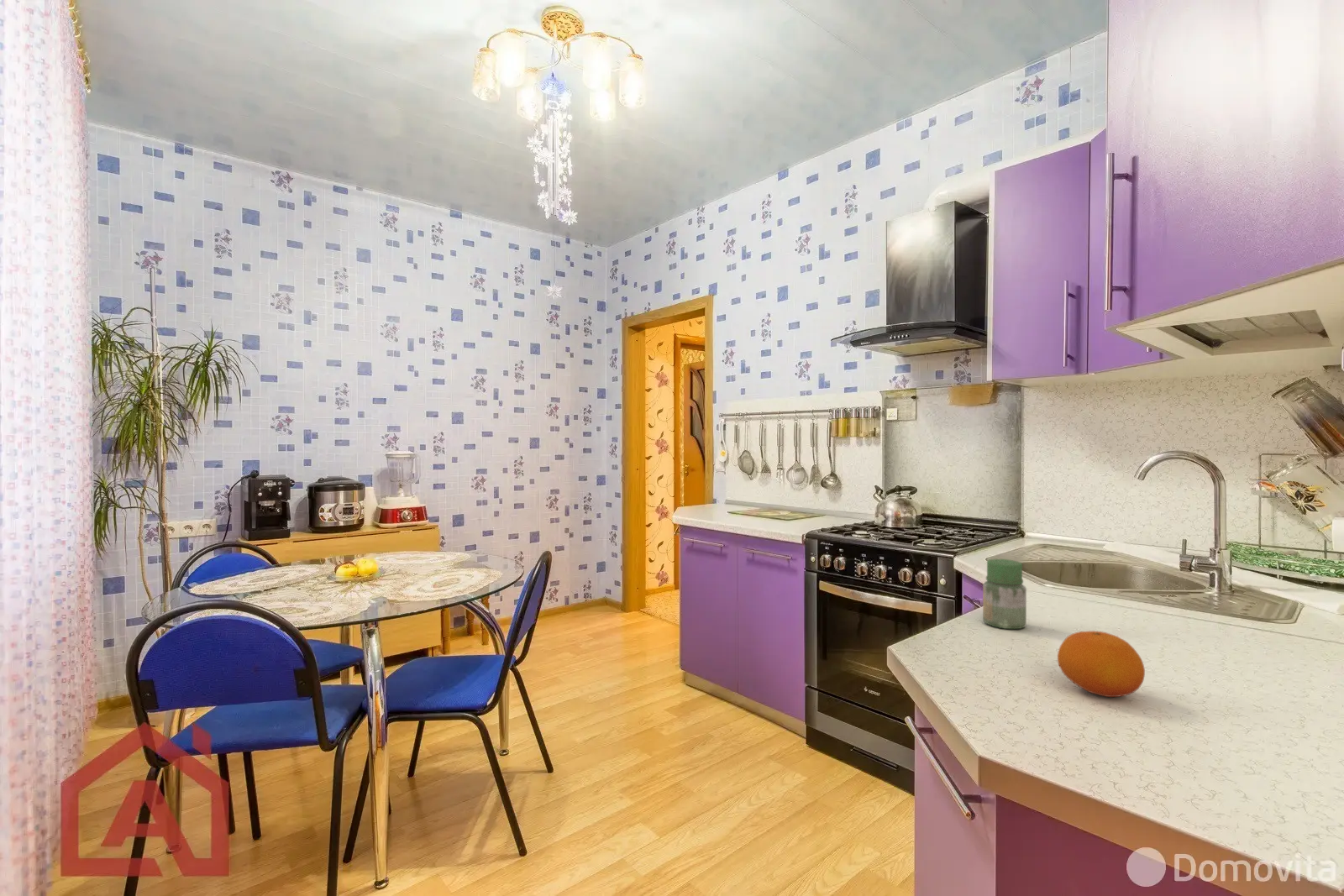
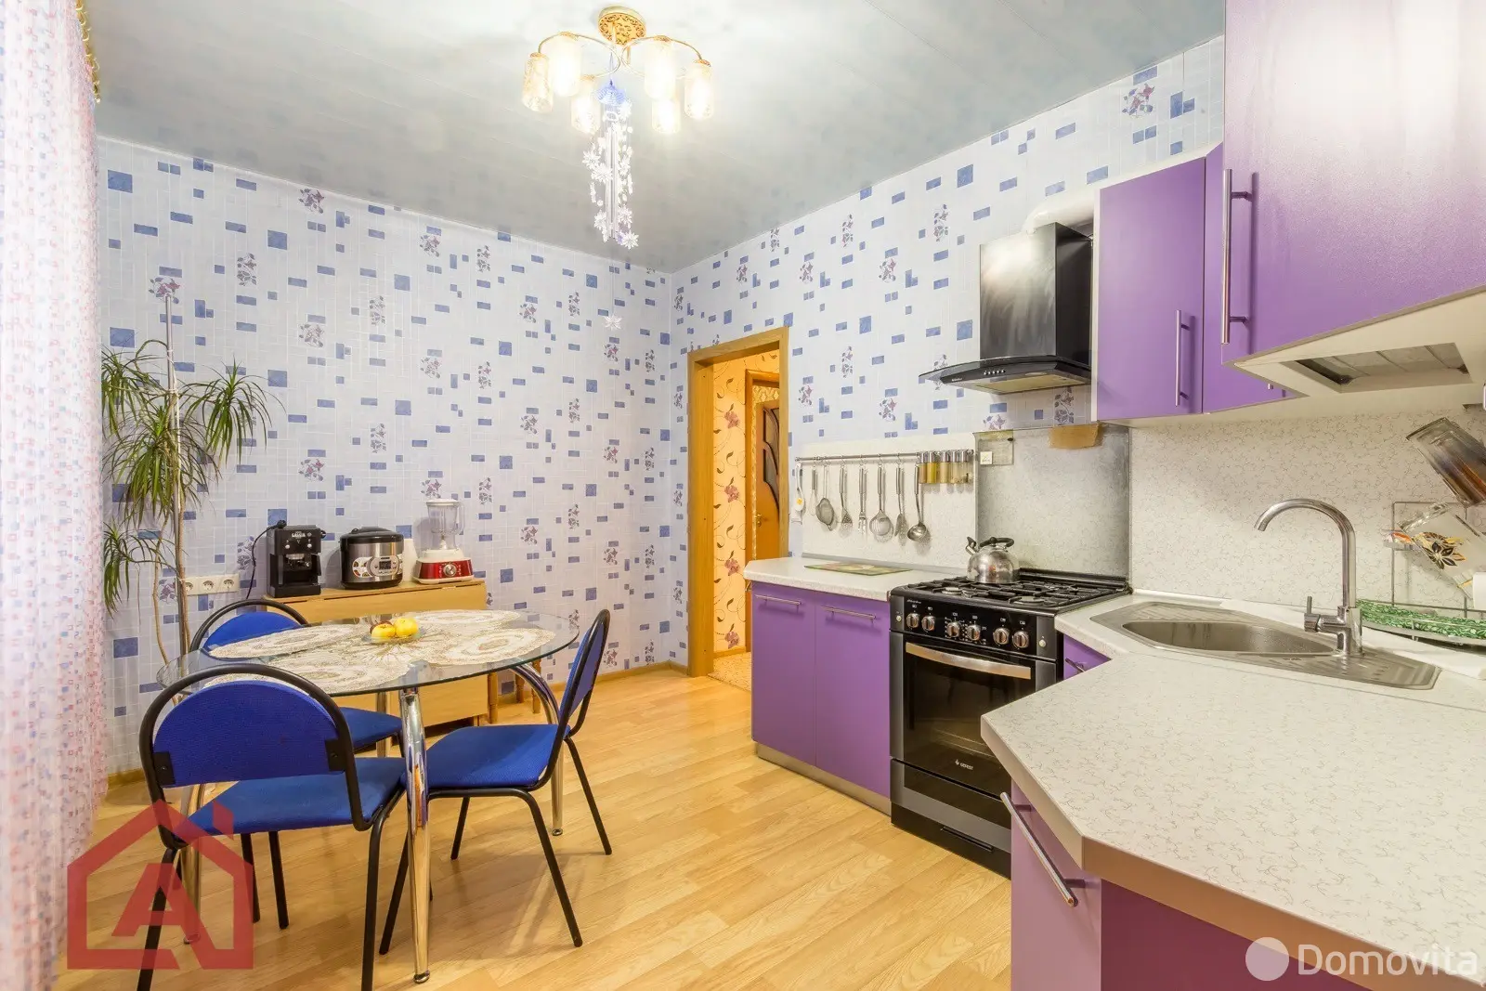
- jar [982,558,1027,630]
- fruit [1057,630,1146,698]
